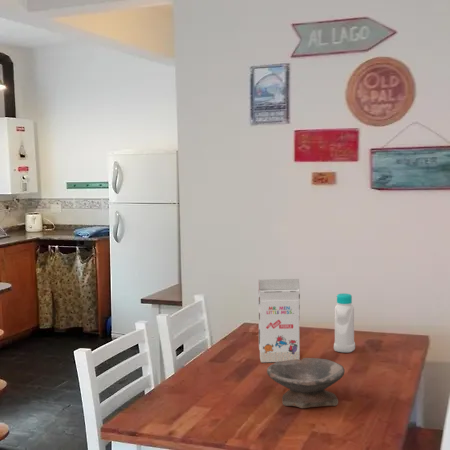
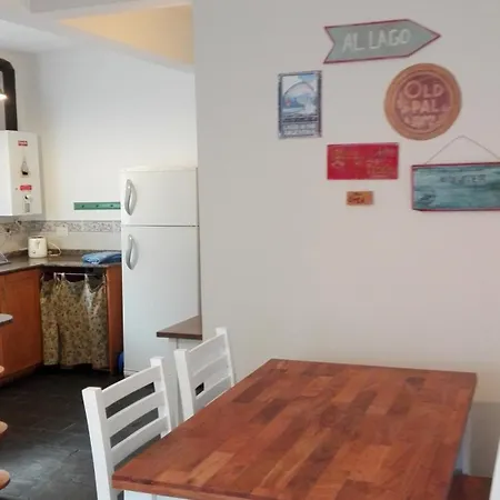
- bottle [333,292,356,354]
- gift box [258,278,301,363]
- bowl [266,357,346,409]
